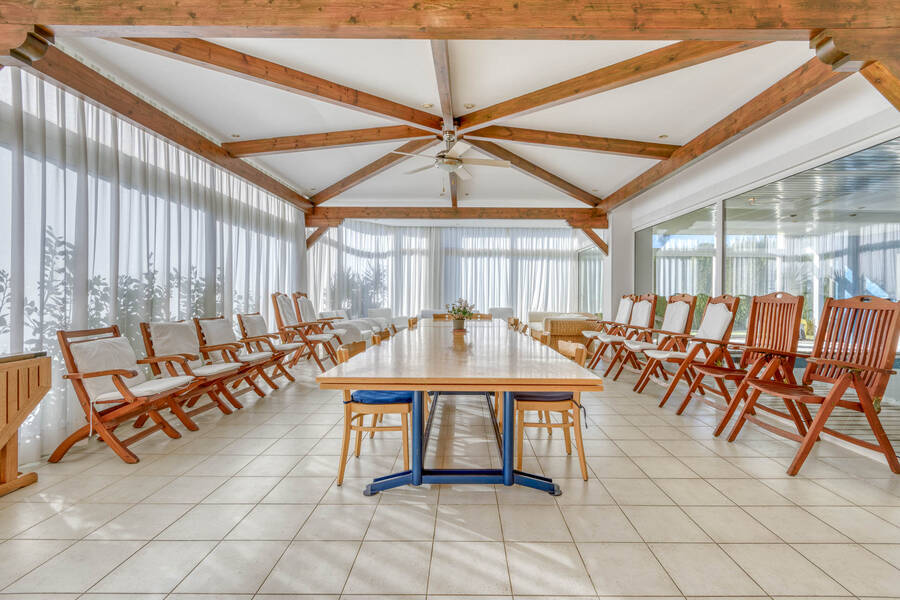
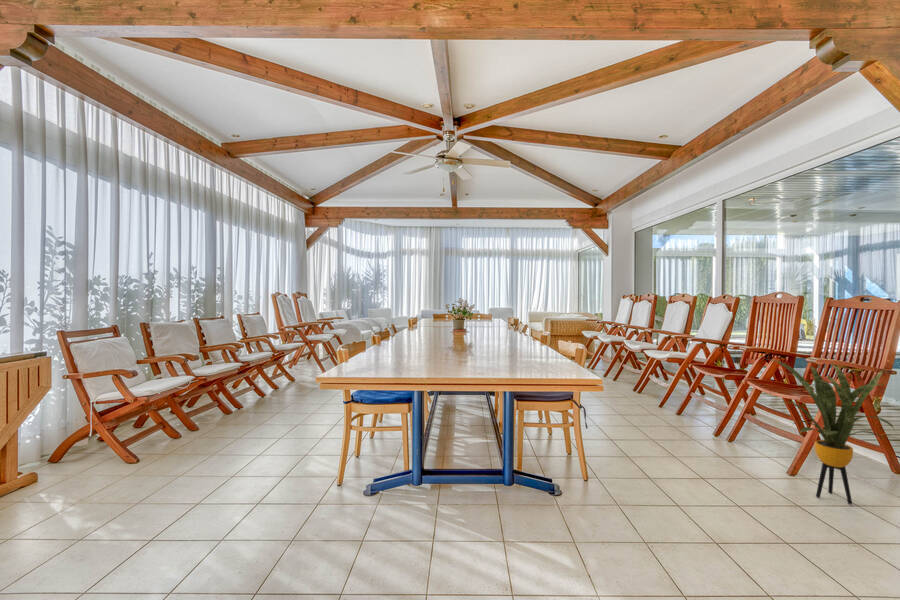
+ house plant [767,358,896,505]
